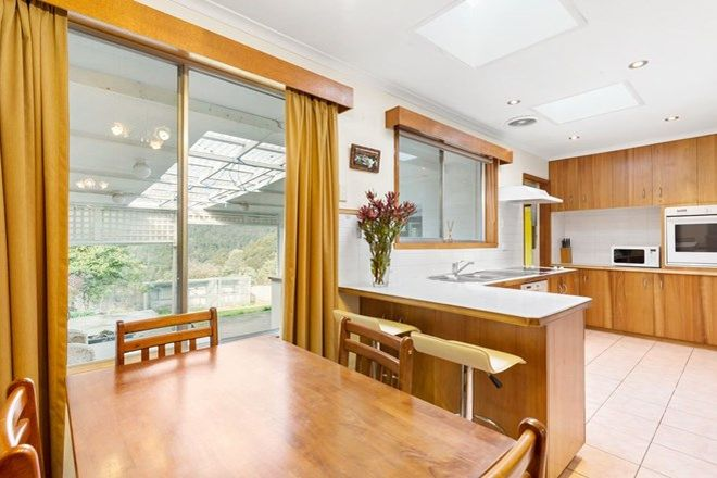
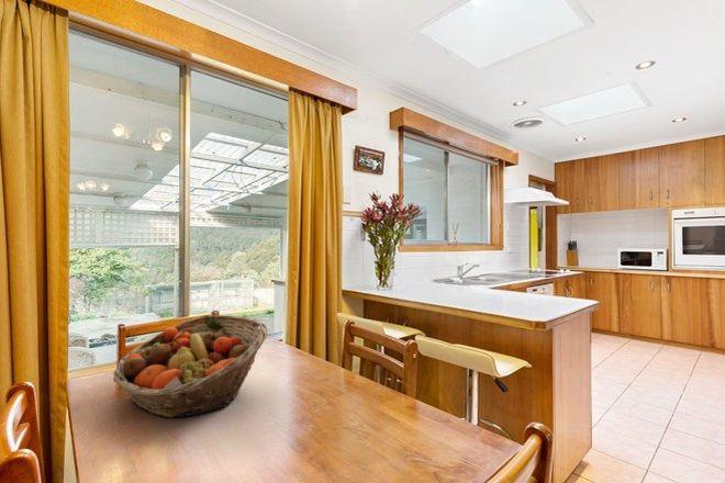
+ fruit basket [112,314,269,418]
